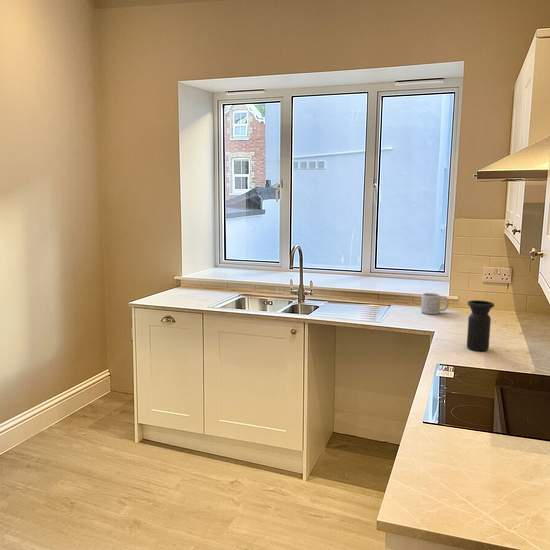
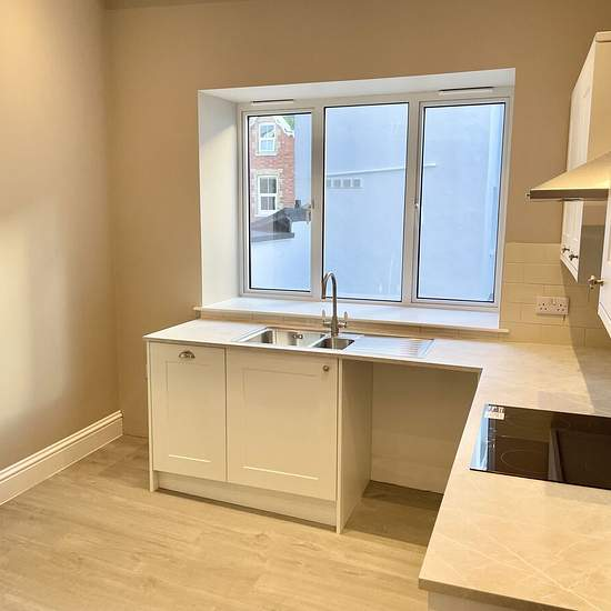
- vase [466,299,495,352]
- mug [420,292,449,315]
